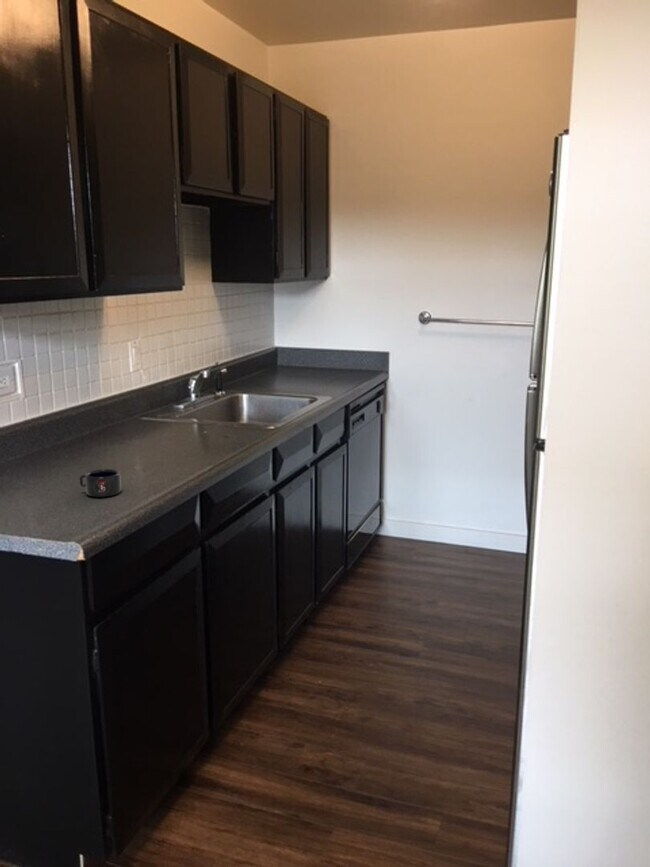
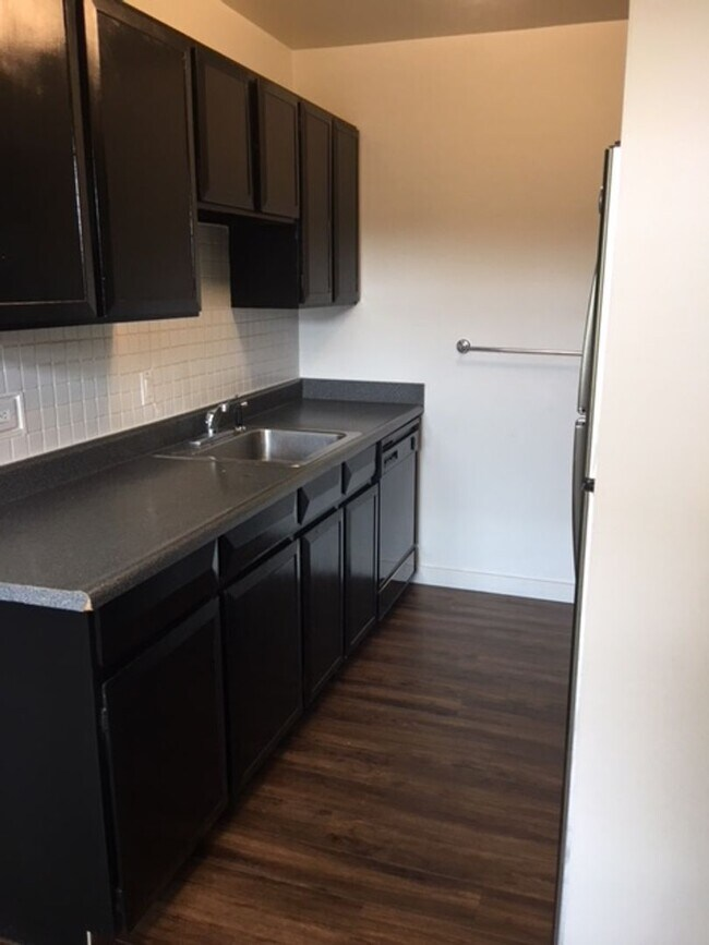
- mug [78,468,122,498]
